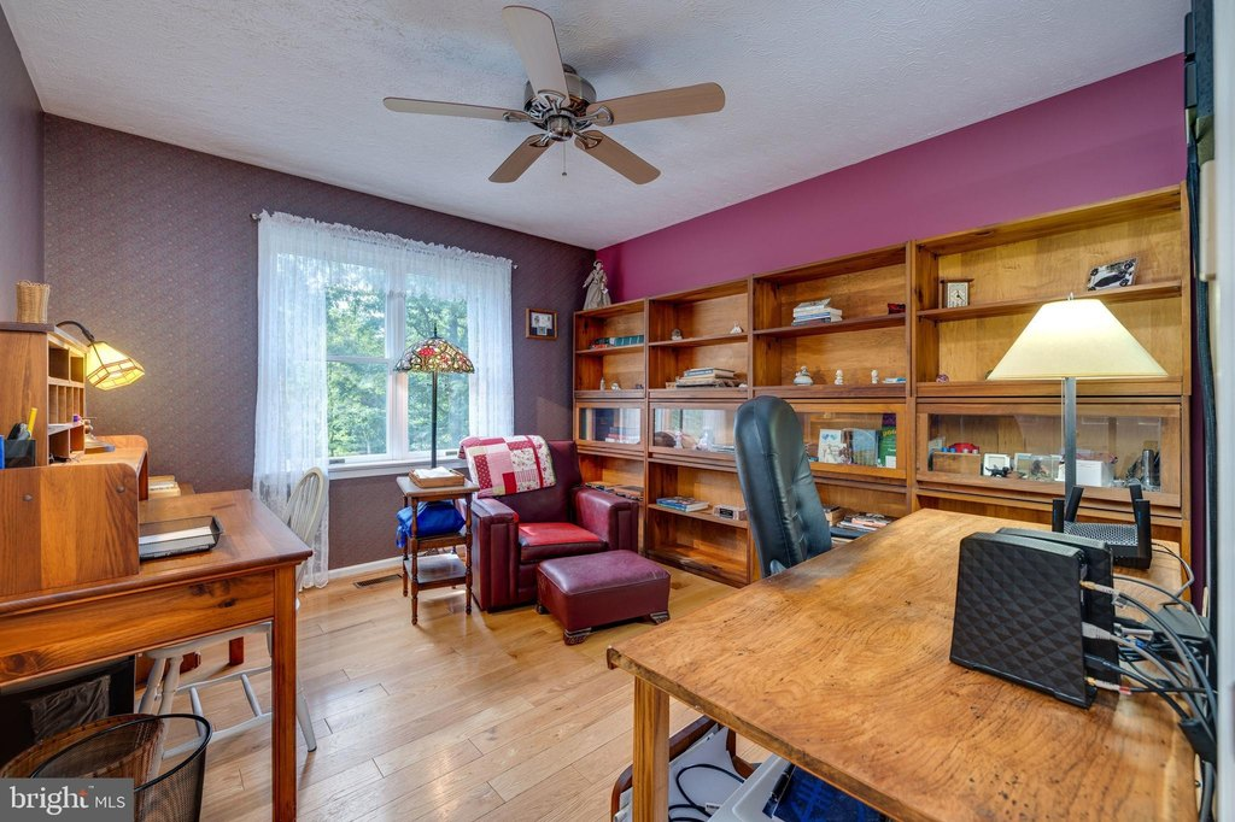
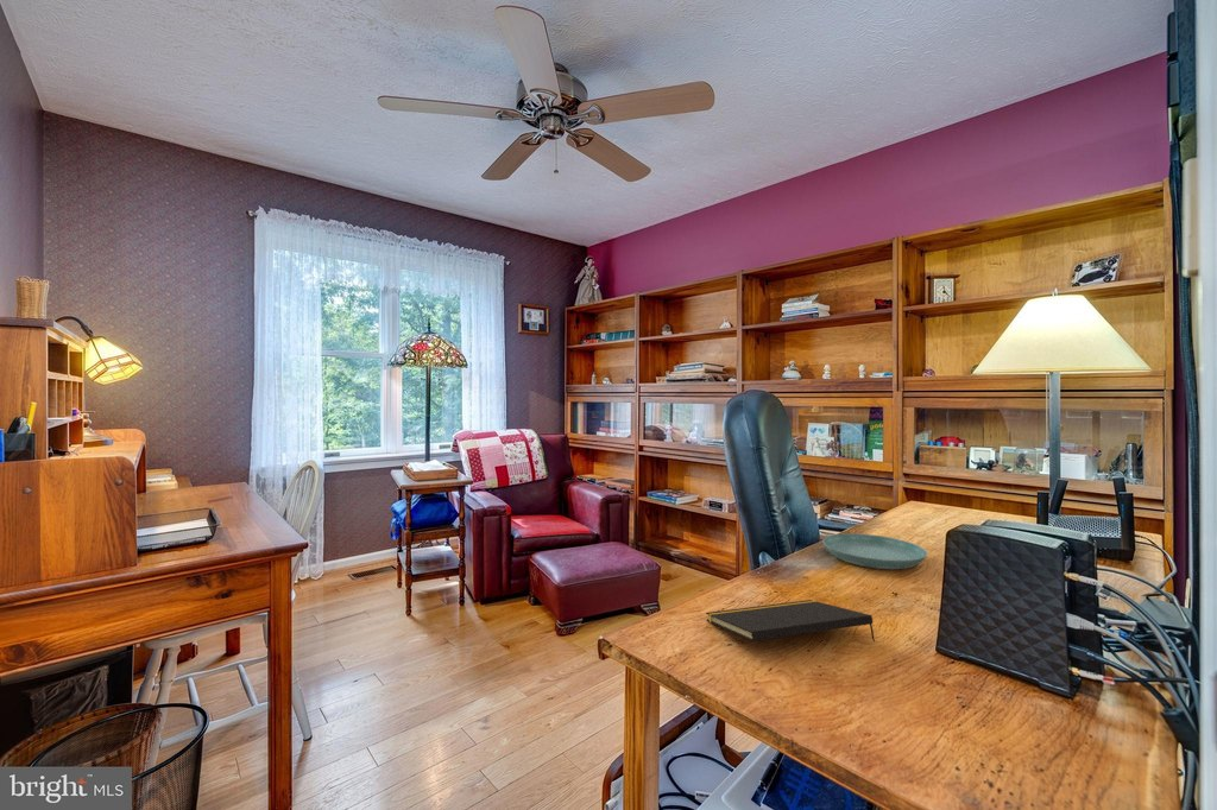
+ notepad [705,599,876,643]
+ saucer [821,532,928,570]
